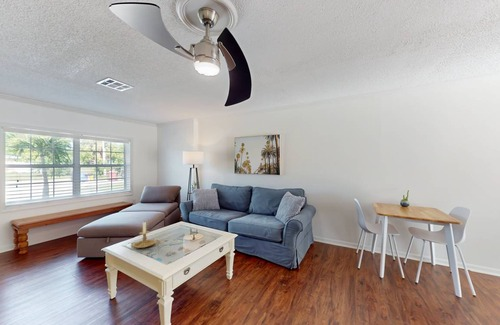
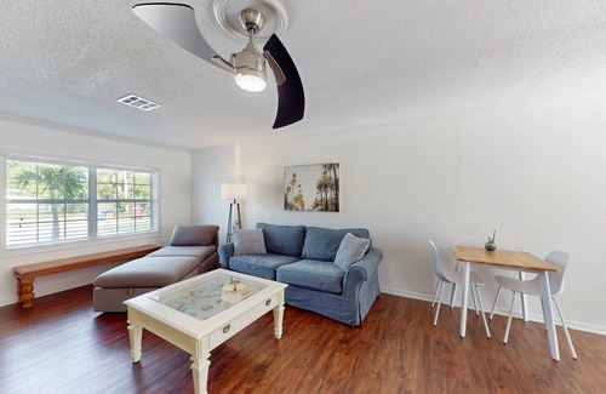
- candle holder [130,220,156,250]
